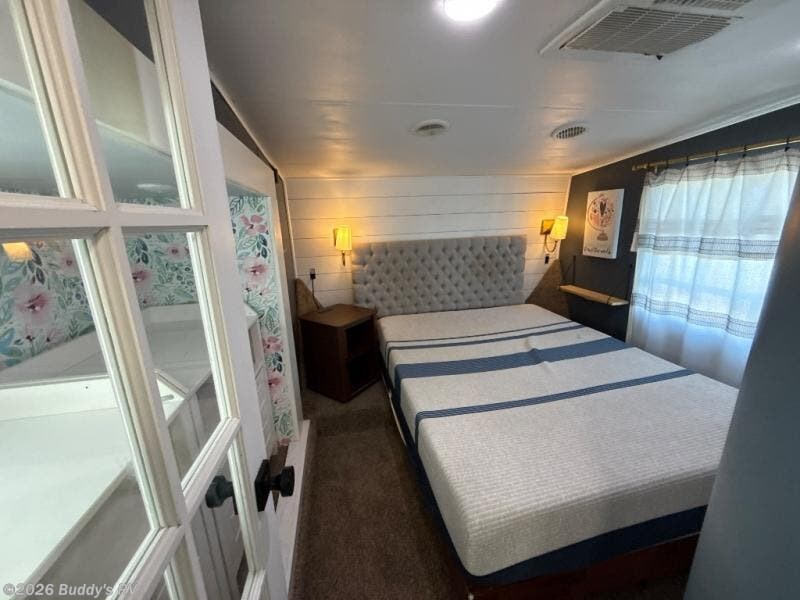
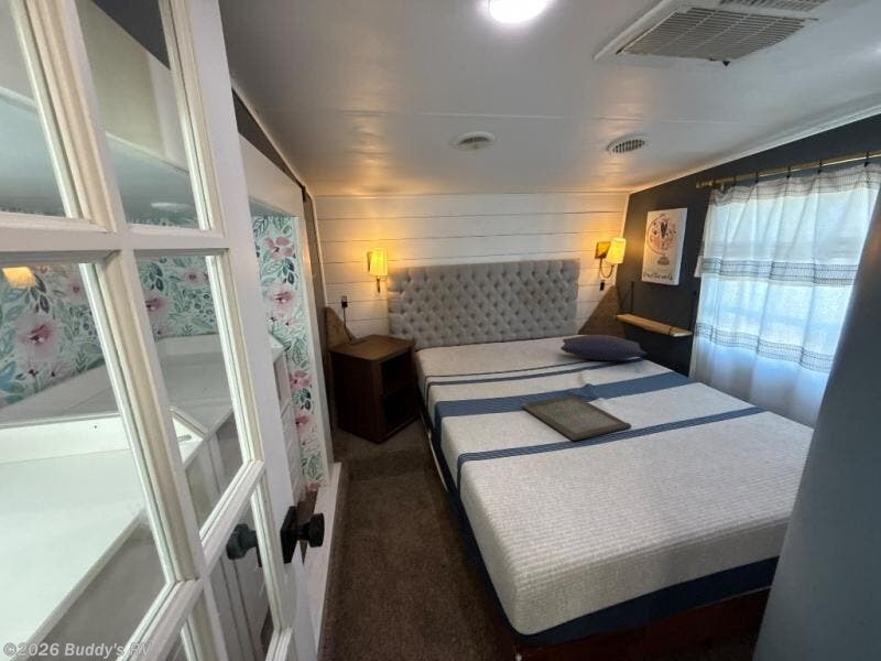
+ pillow [559,334,648,361]
+ serving tray [520,393,632,442]
